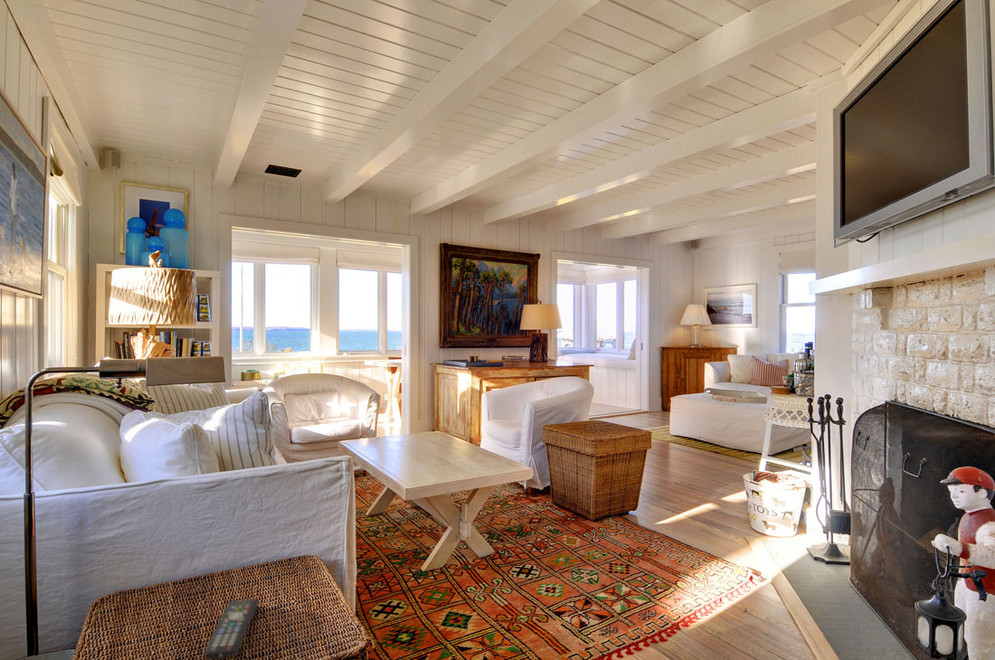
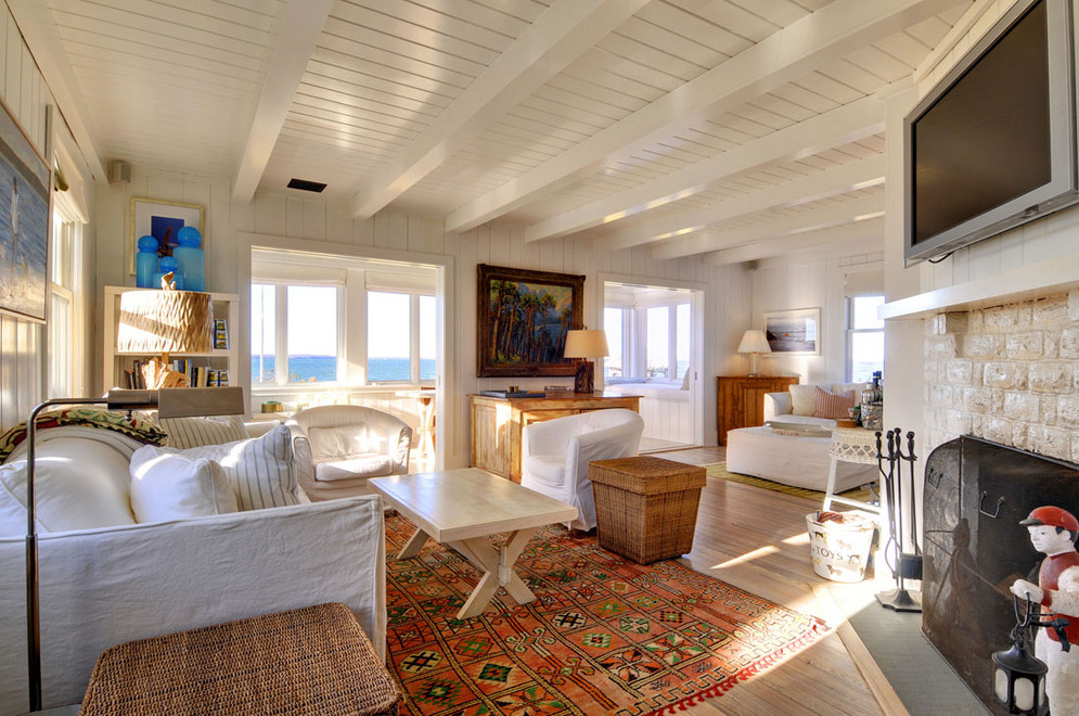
- remote control [203,598,260,660]
